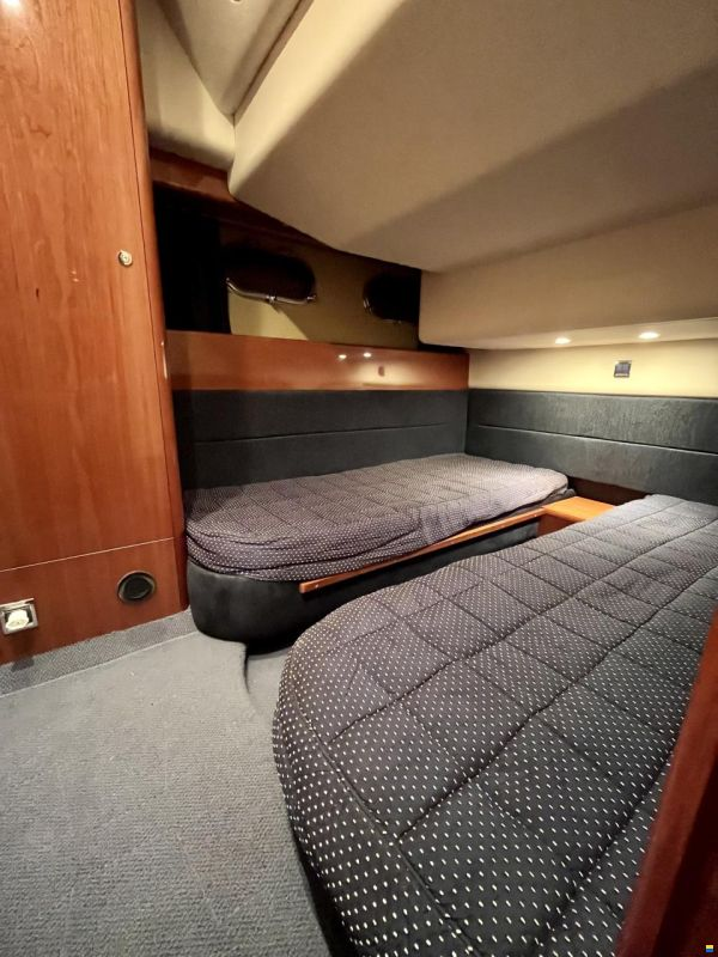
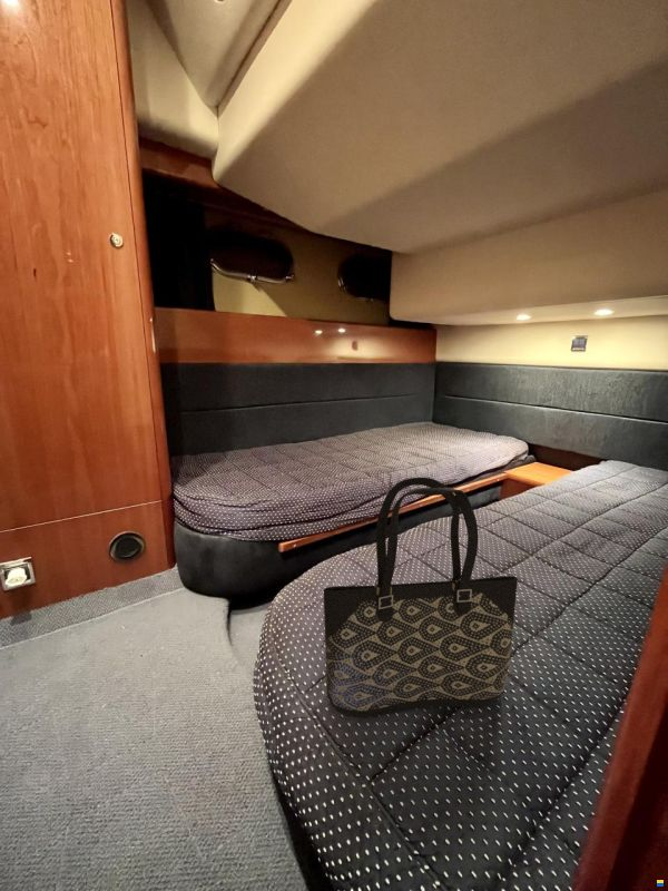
+ tote bag [323,477,519,718]
